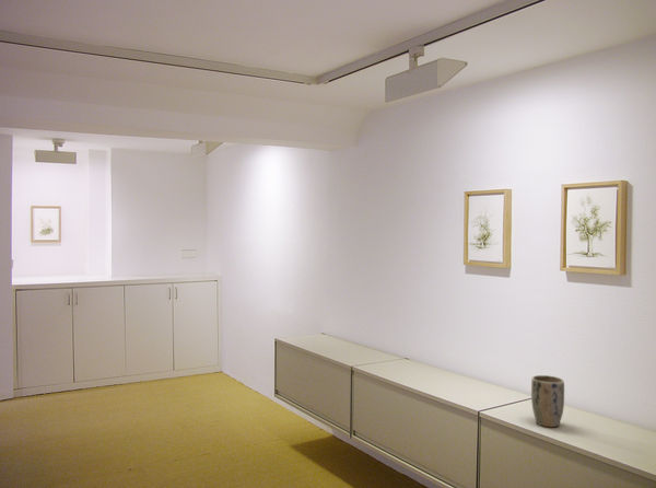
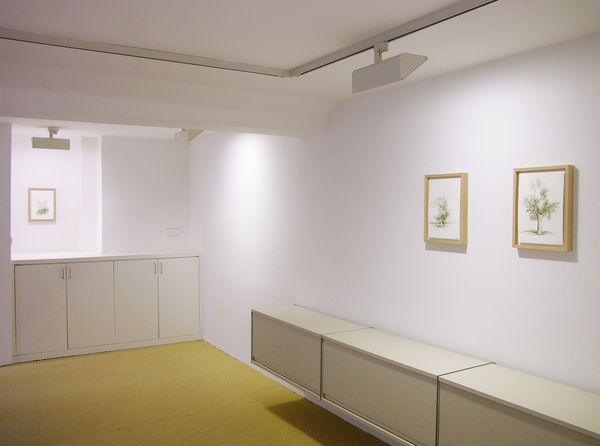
- plant pot [530,374,565,428]
